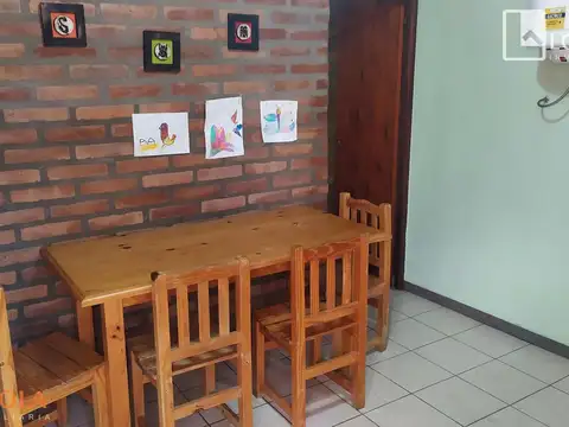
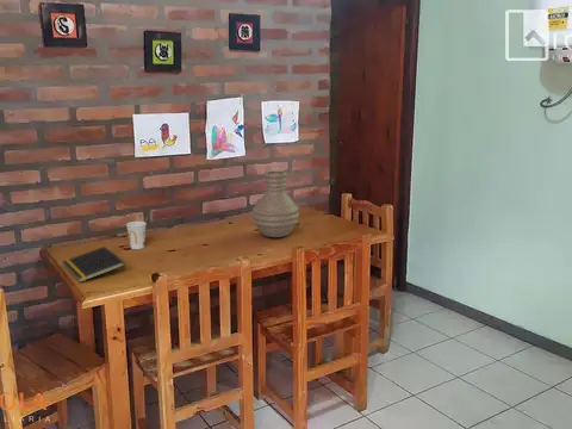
+ vase [251,170,300,238]
+ notepad [61,245,126,284]
+ cup [125,220,148,250]
